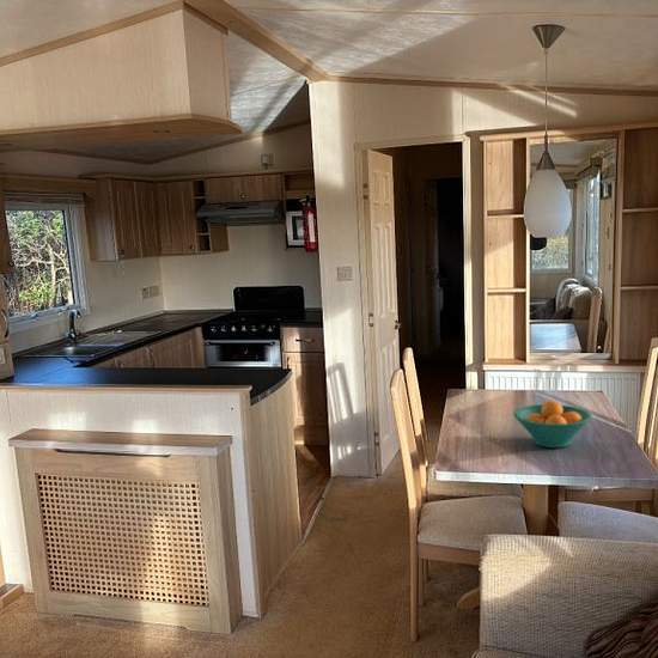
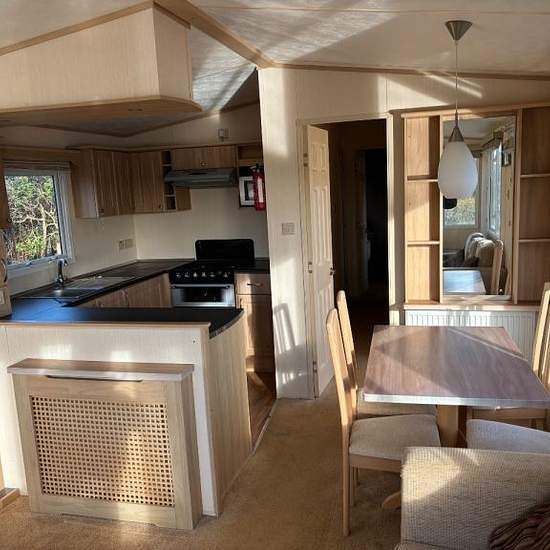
- fruit bowl [512,400,593,449]
